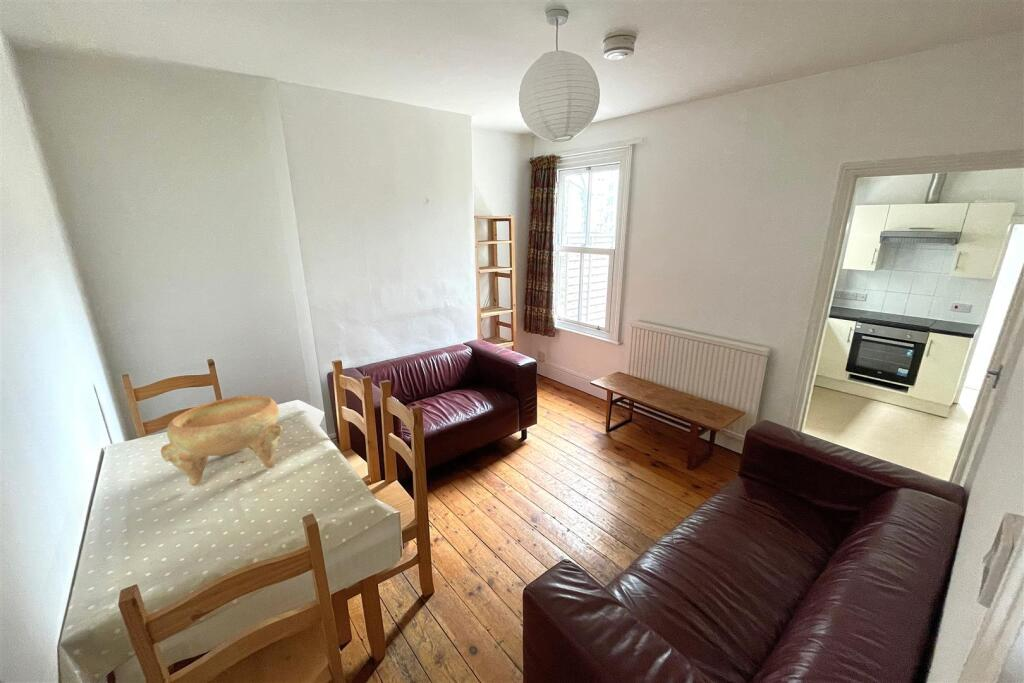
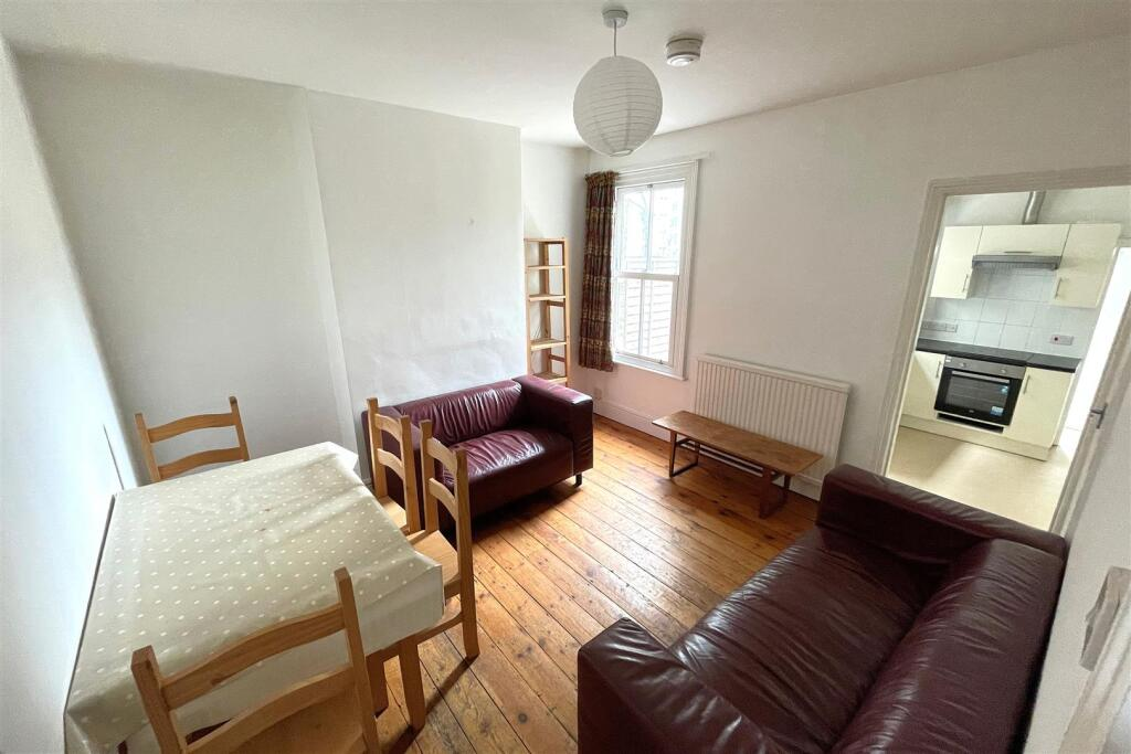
- decorative bowl [160,394,284,487]
